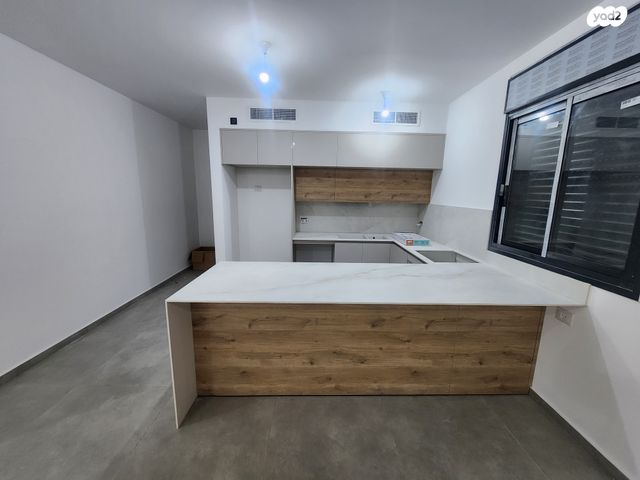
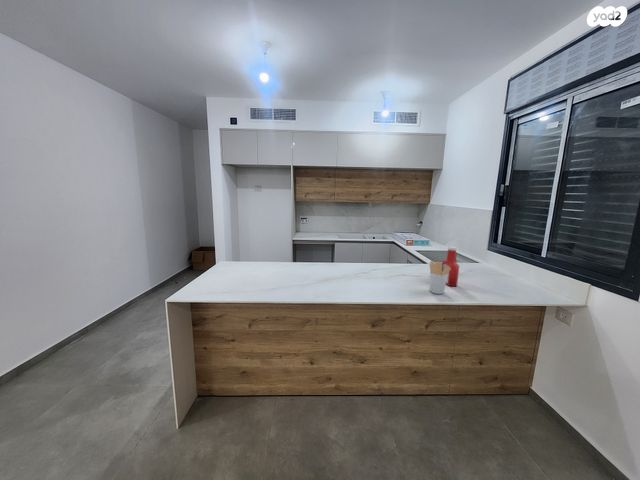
+ soap bottle [441,246,460,287]
+ utensil holder [429,260,451,295]
